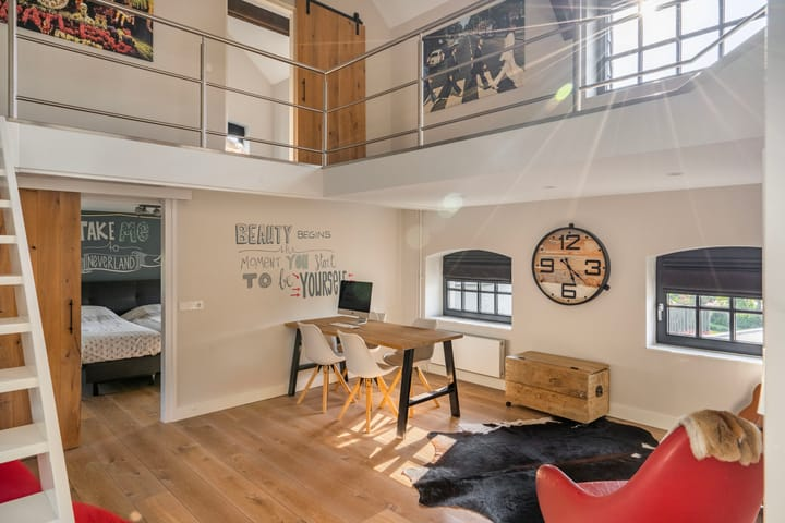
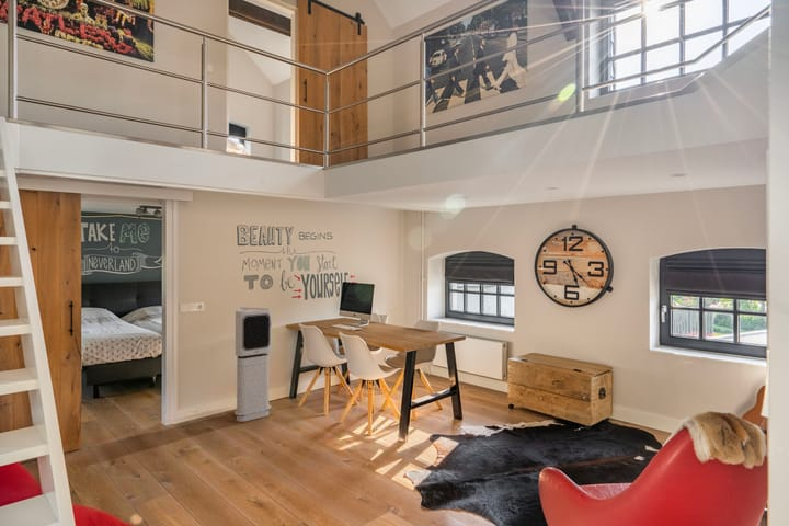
+ air purifier [235,307,273,423]
